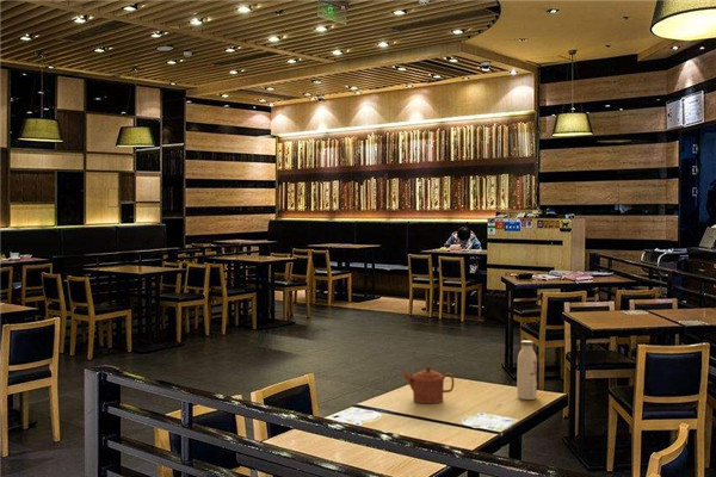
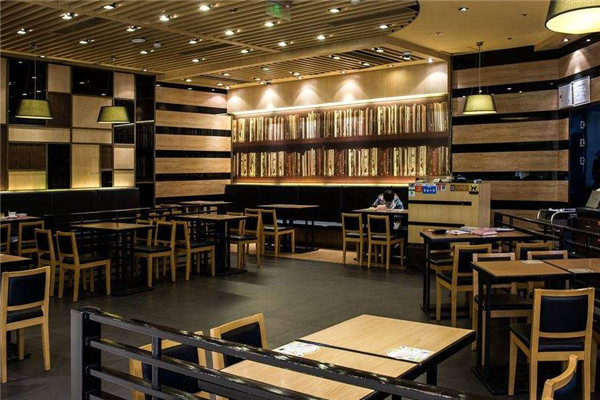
- teapot [401,365,455,404]
- water bottle [516,340,538,401]
